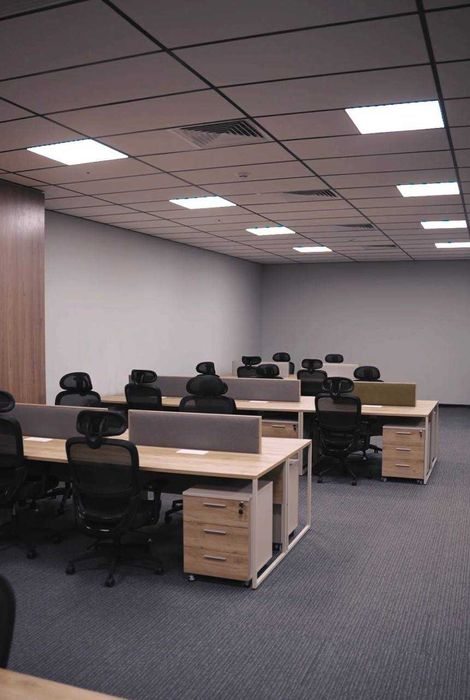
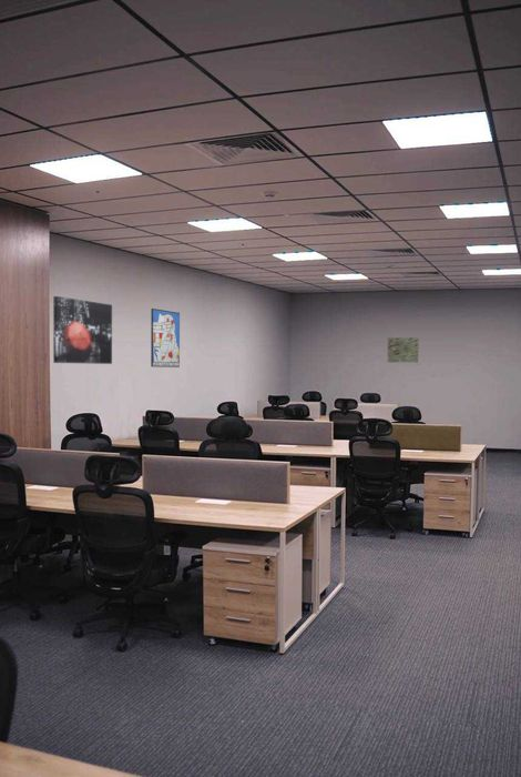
+ wall art [387,336,419,363]
+ wall art [150,307,181,369]
+ wall art [52,295,113,365]
